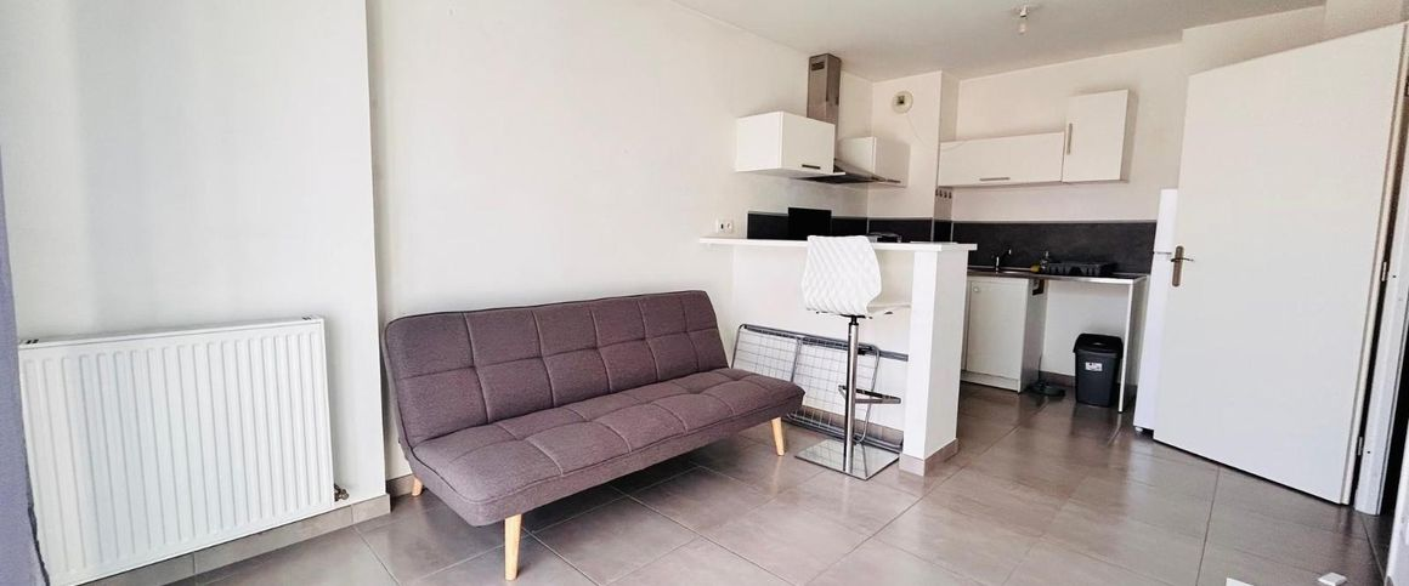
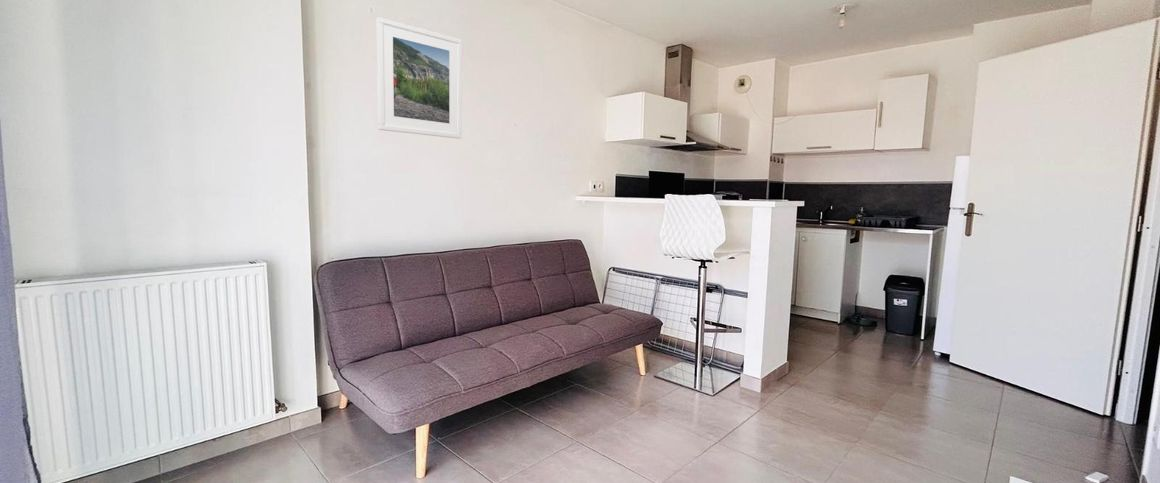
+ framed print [376,16,463,140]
